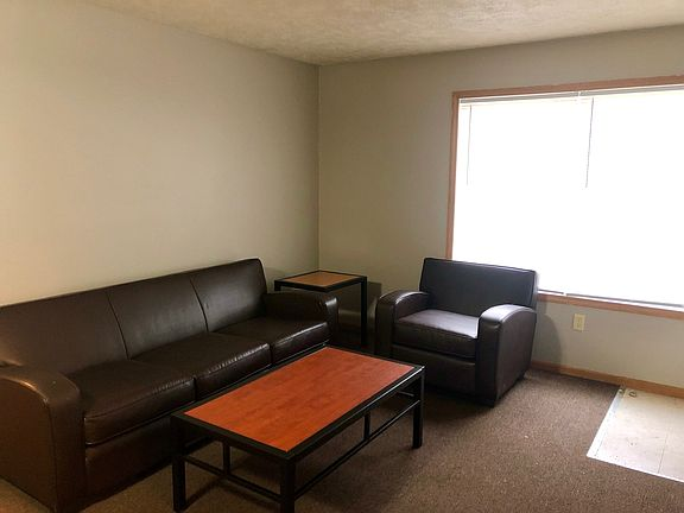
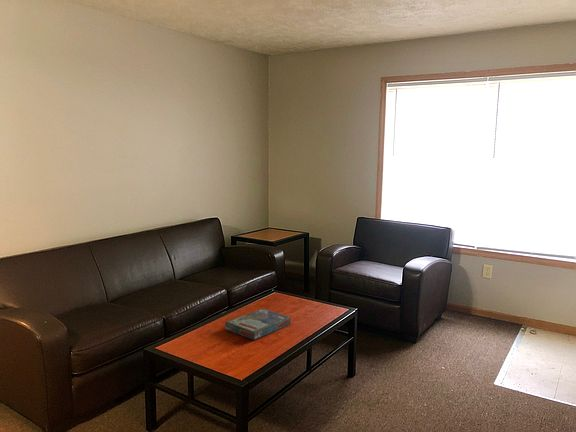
+ board game [224,307,292,341]
